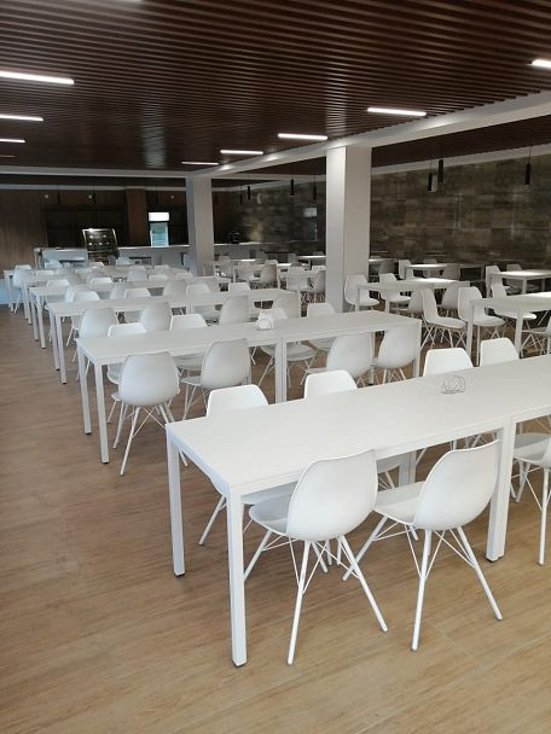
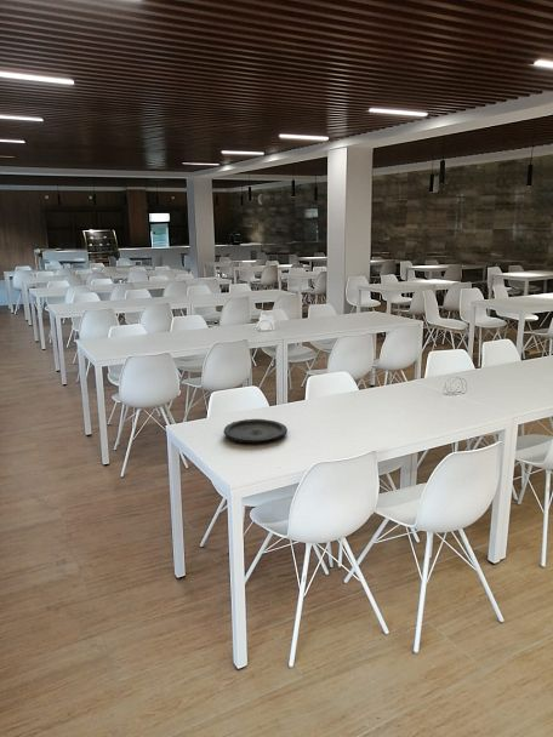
+ plate [223,418,289,444]
